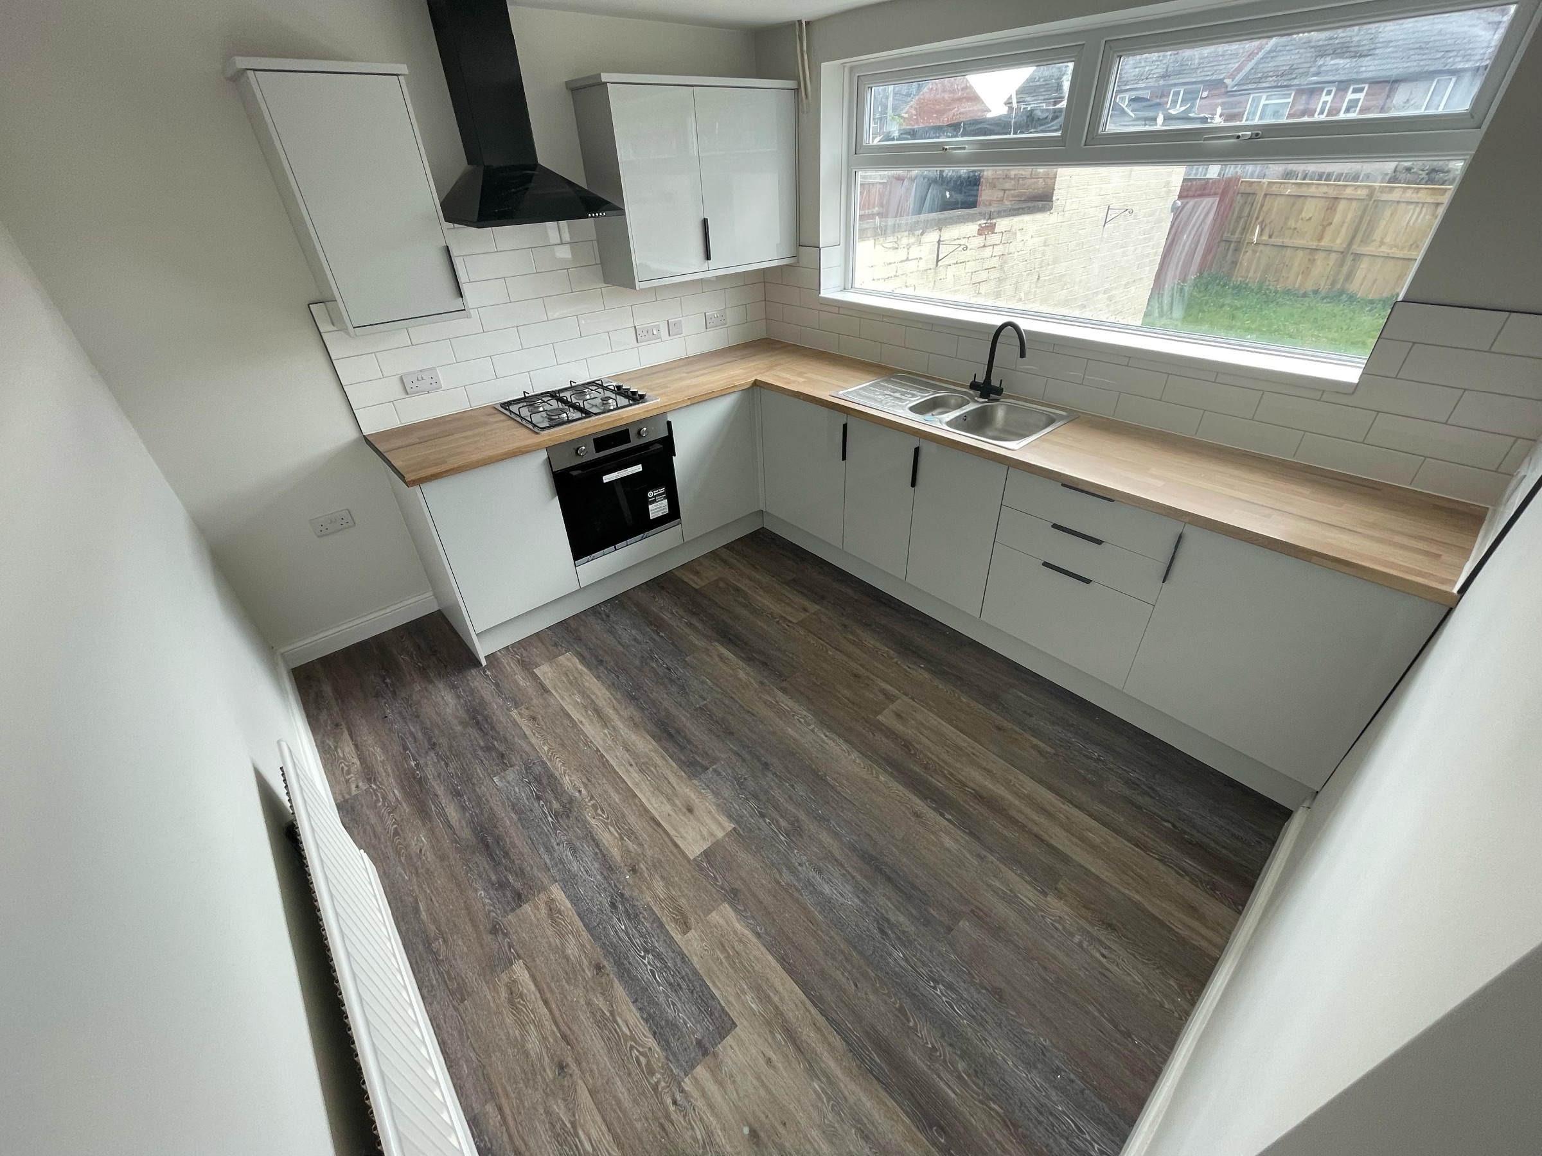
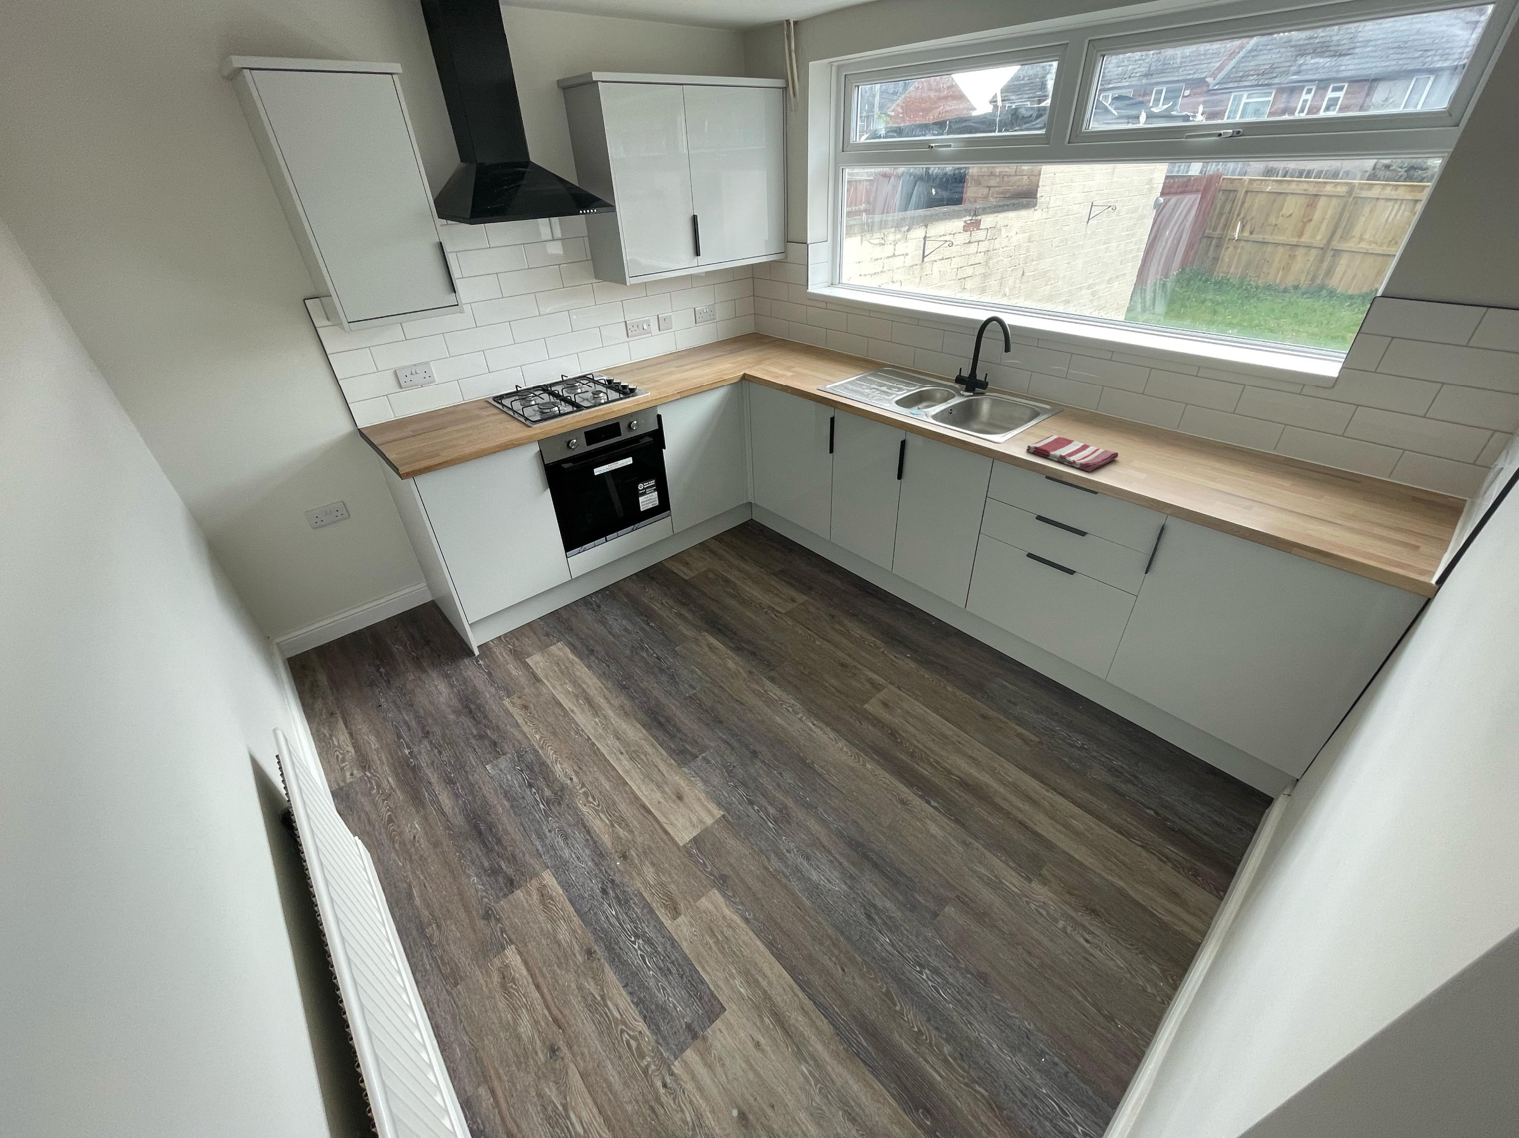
+ dish towel [1026,434,1120,472]
